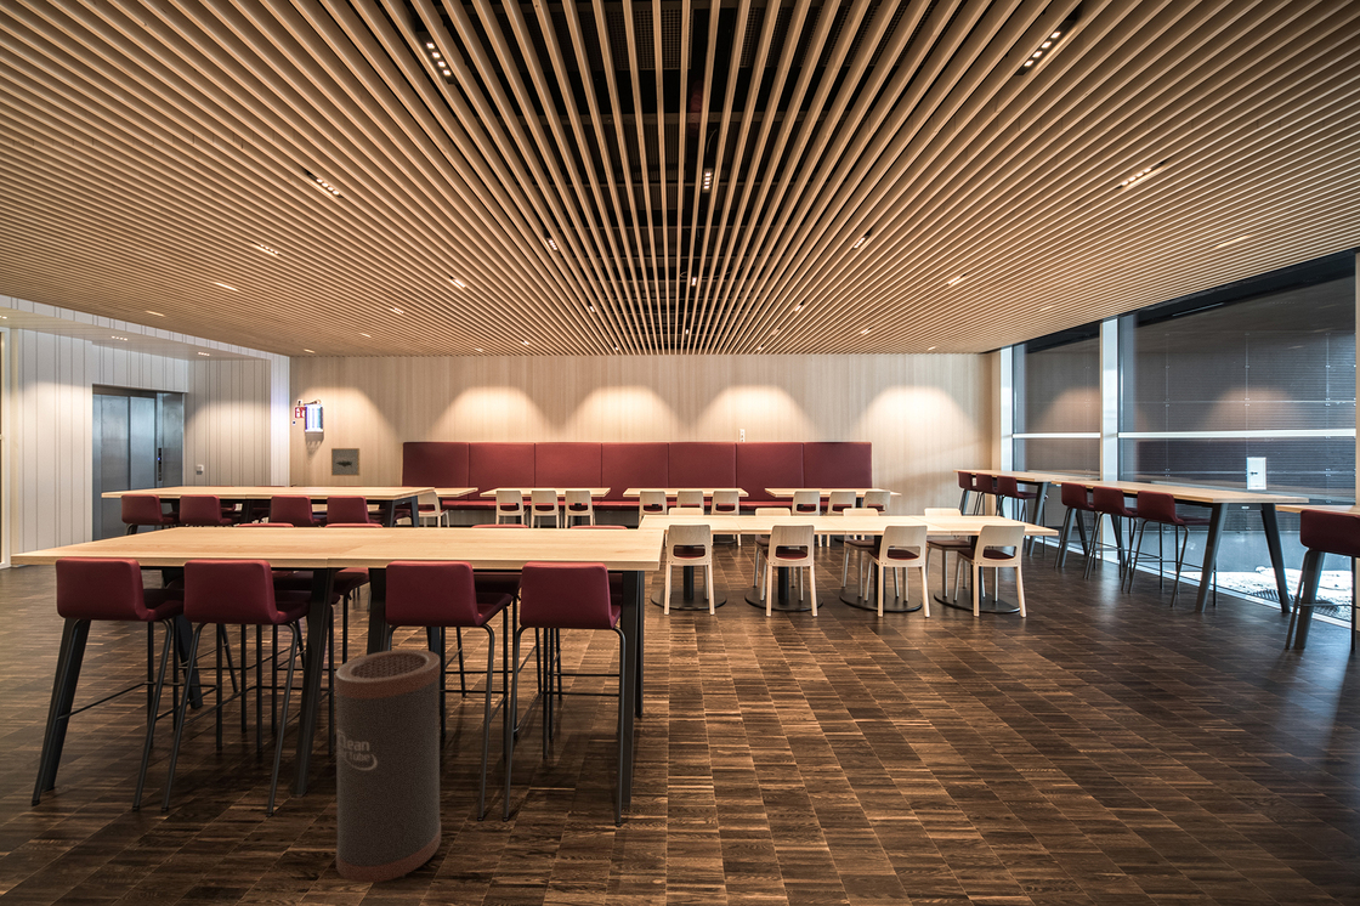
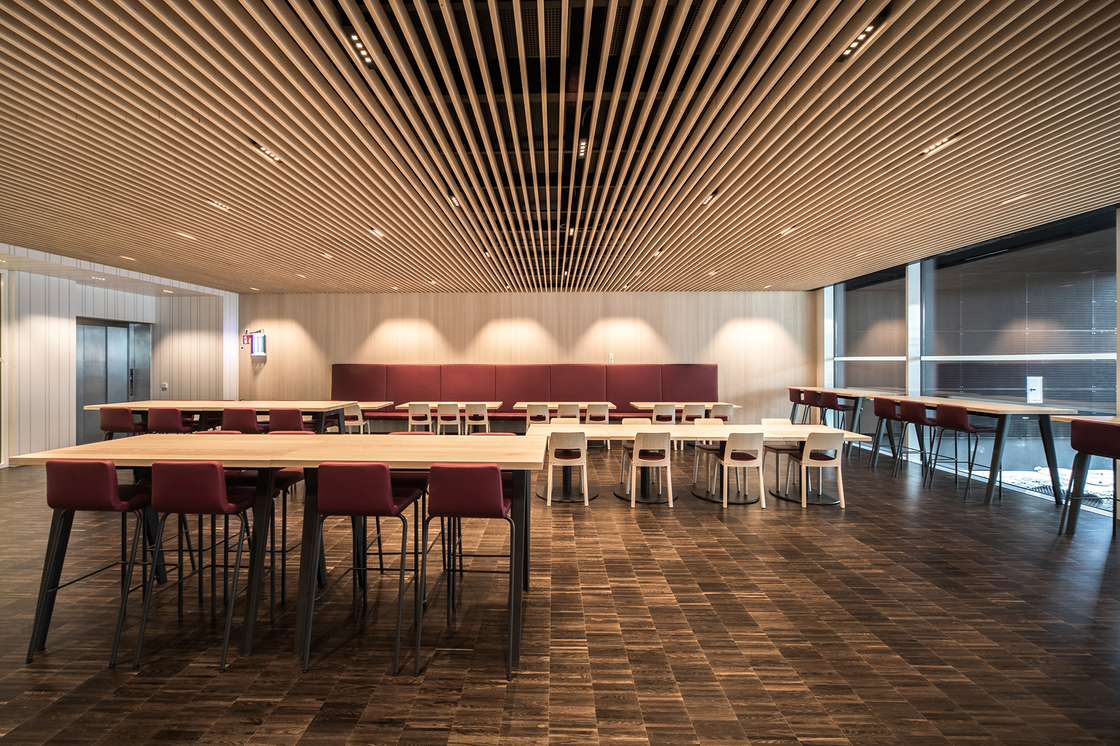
- trash can [334,649,442,884]
- wall art [330,447,361,477]
